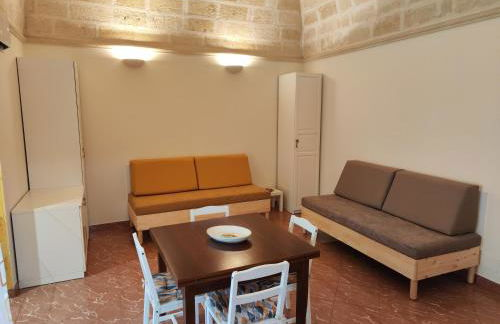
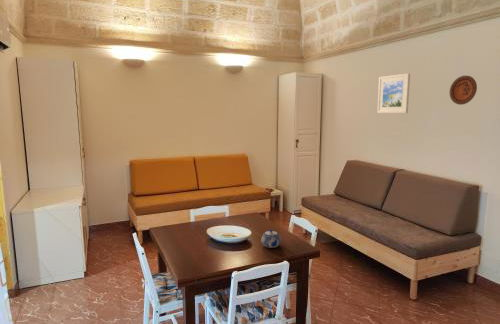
+ decorative plate [449,75,478,106]
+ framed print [376,72,411,114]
+ teapot [260,228,282,249]
